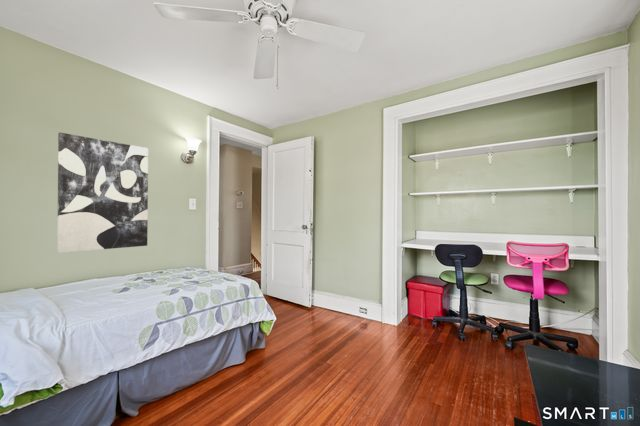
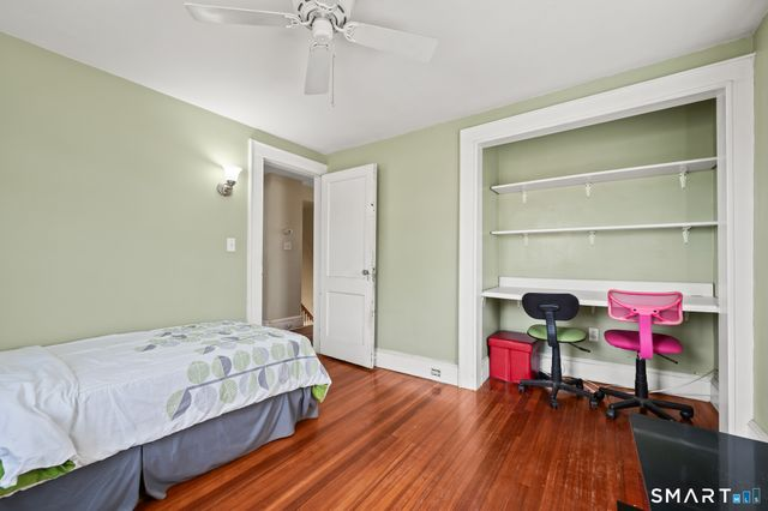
- wall art [56,131,149,254]
